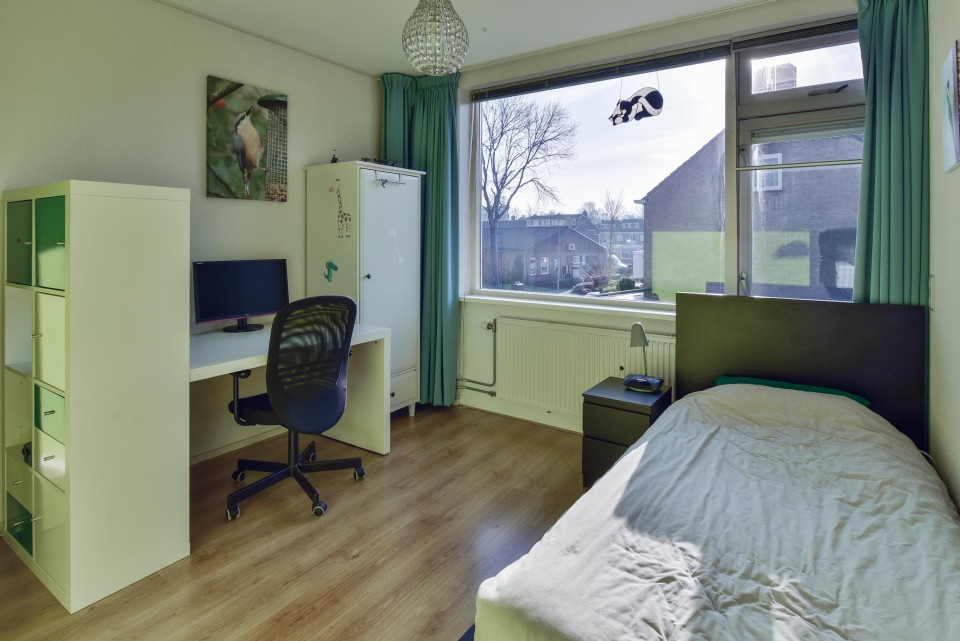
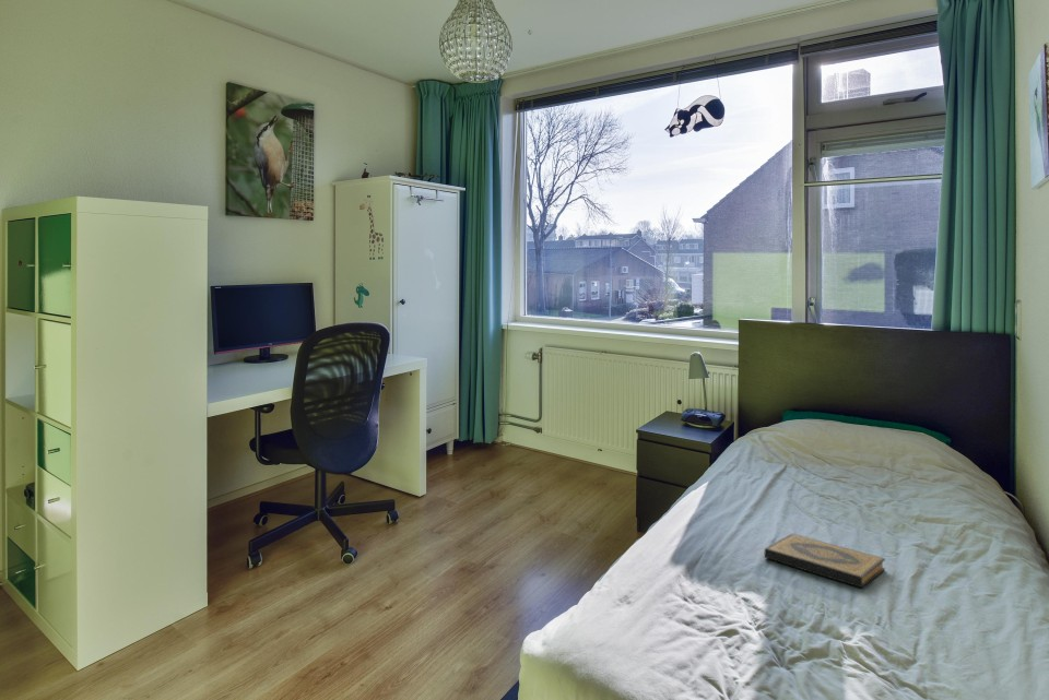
+ hardback book [764,533,886,589]
